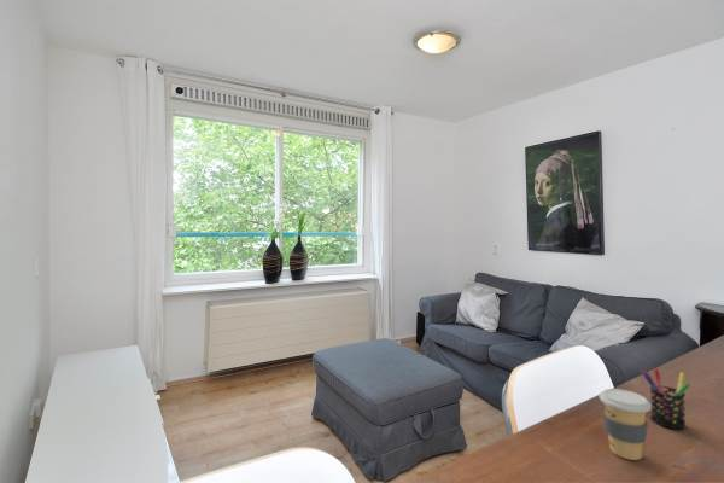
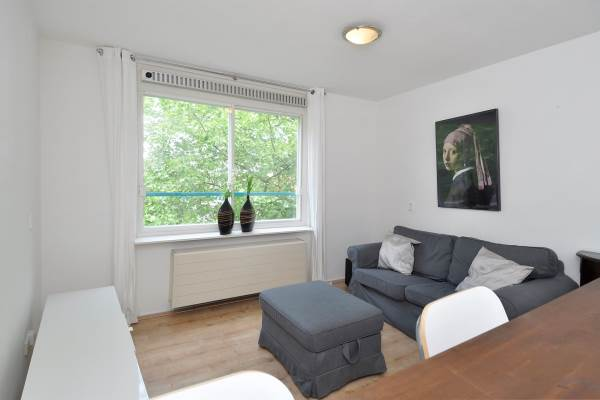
- coffee cup [599,388,653,461]
- pen holder [640,367,691,430]
